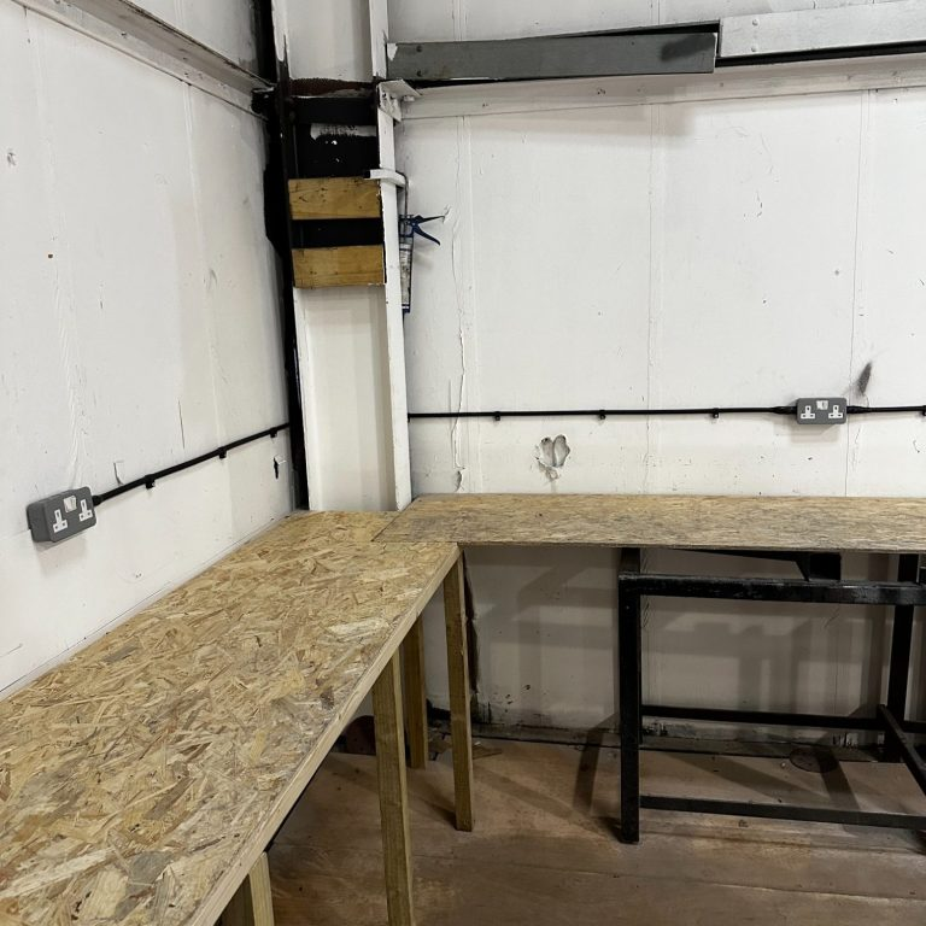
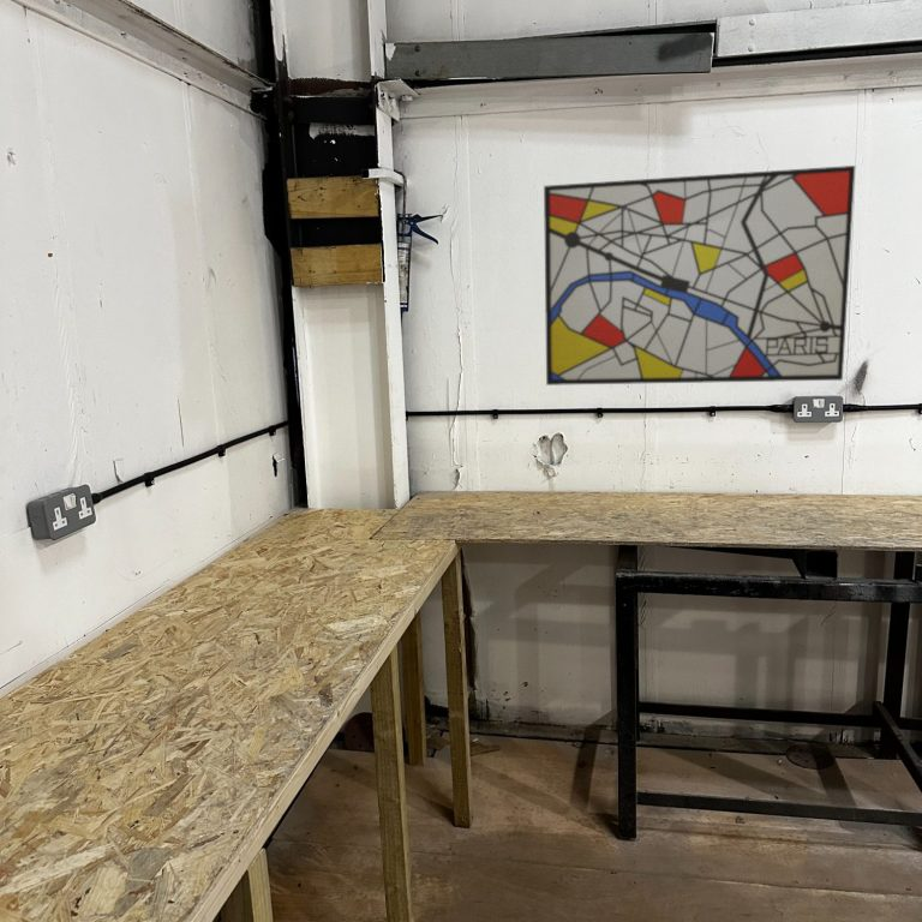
+ wall art [543,164,856,387]
